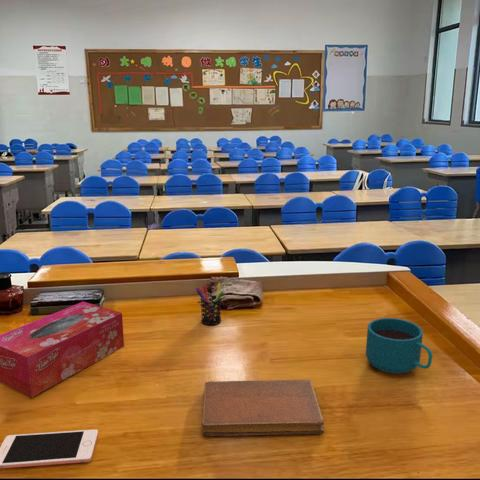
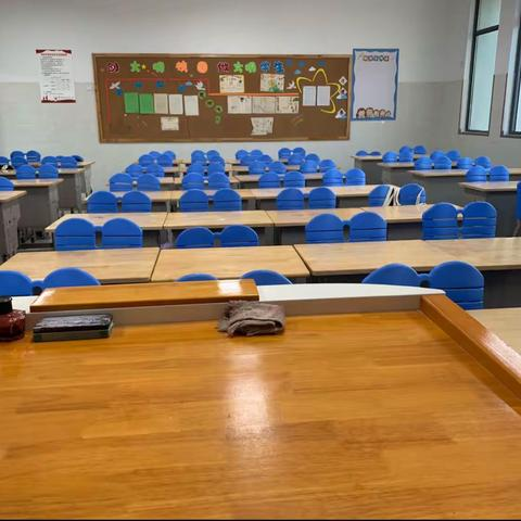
- notebook [201,379,325,437]
- pen holder [195,282,225,326]
- tissue box [0,301,125,398]
- cell phone [0,429,99,469]
- cup [365,317,433,375]
